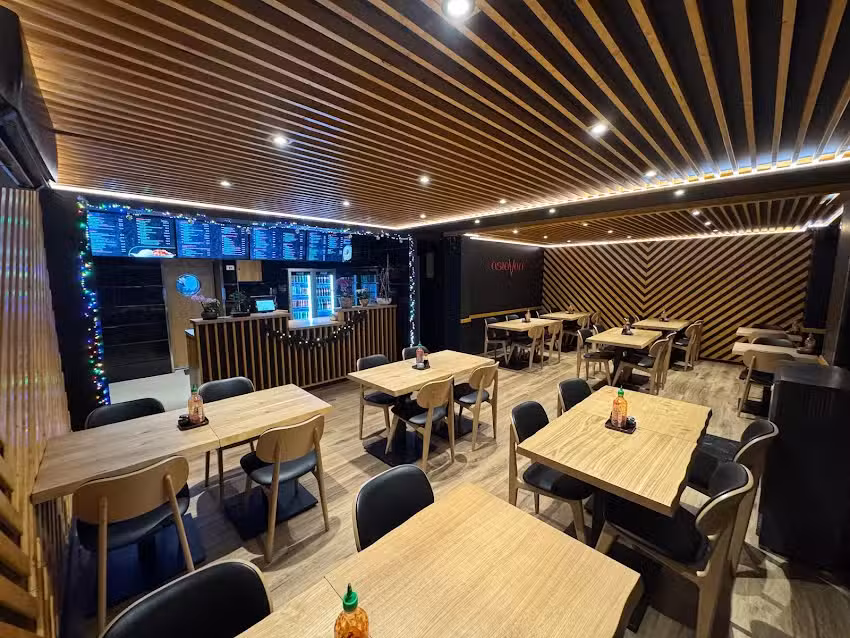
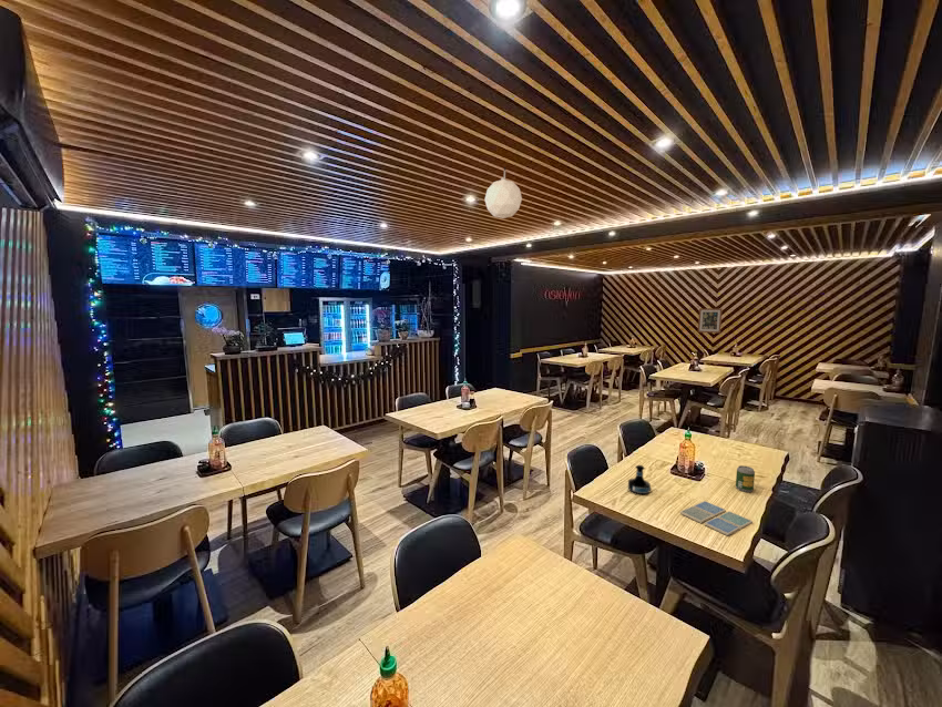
+ wall art [697,308,724,335]
+ pendant lamp [483,166,523,219]
+ soda can [735,464,756,493]
+ tequila bottle [627,464,652,495]
+ drink coaster [679,500,754,536]
